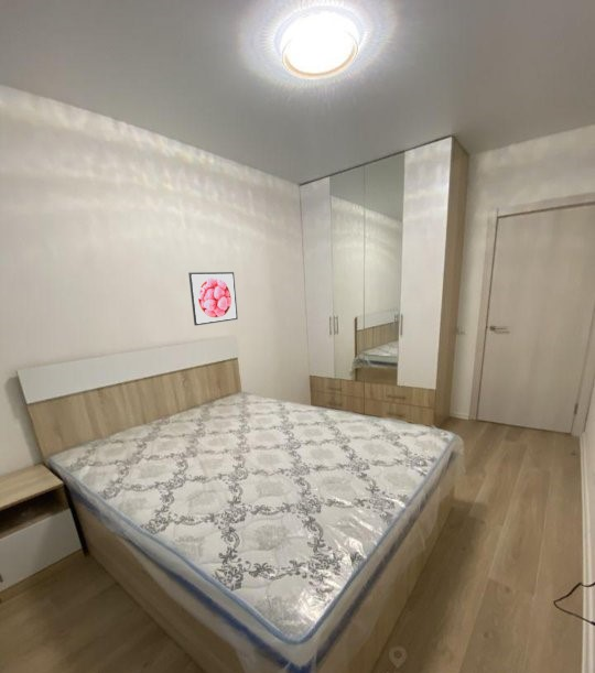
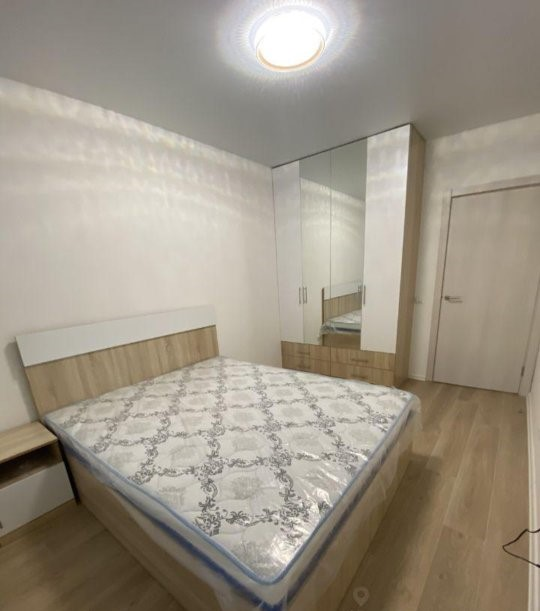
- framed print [187,271,239,326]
